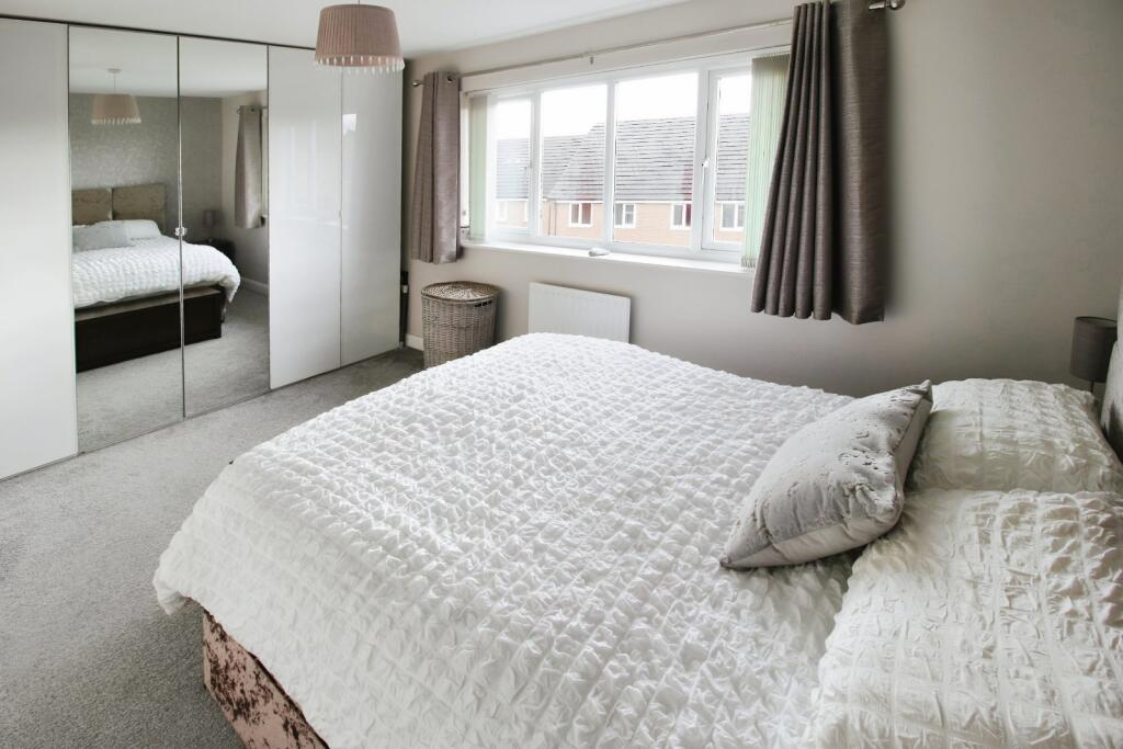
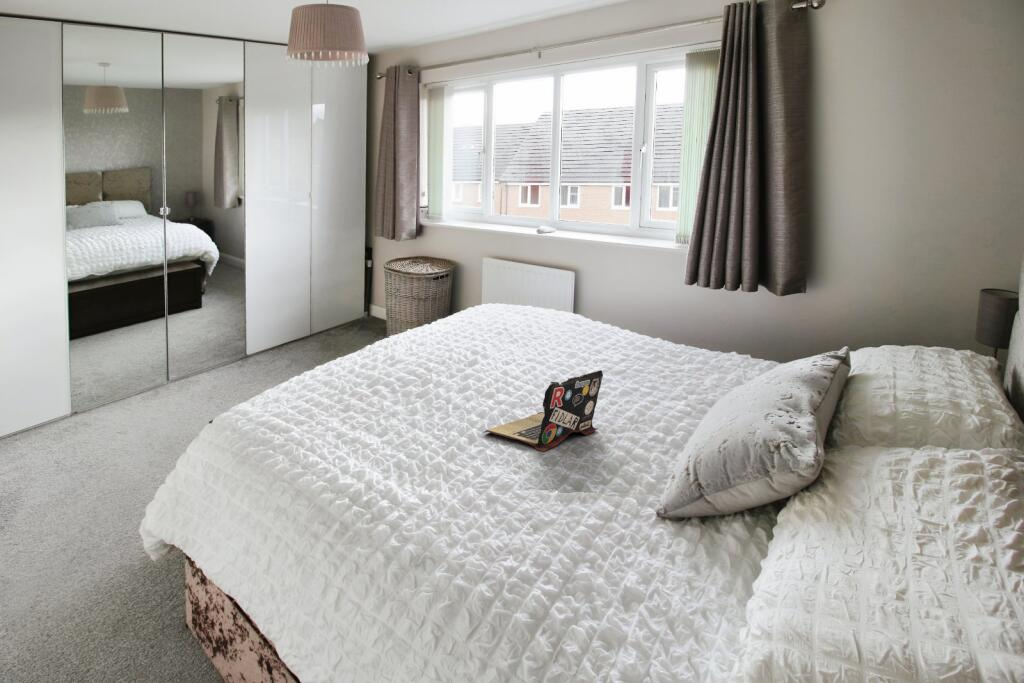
+ laptop [482,369,604,452]
